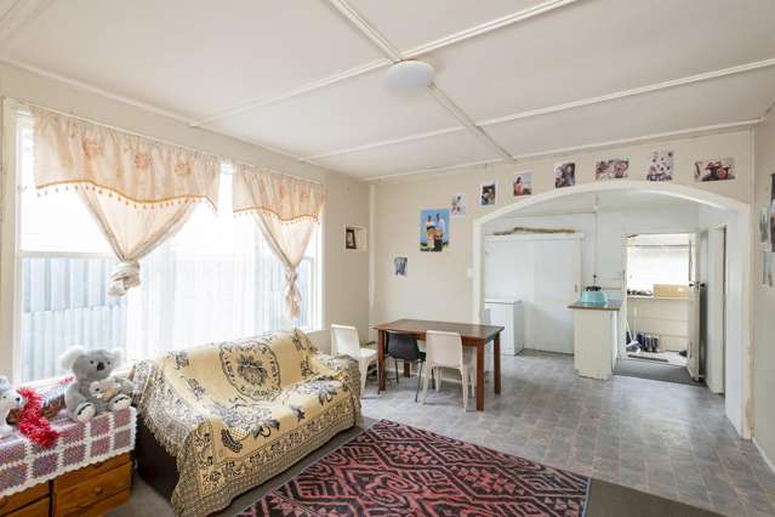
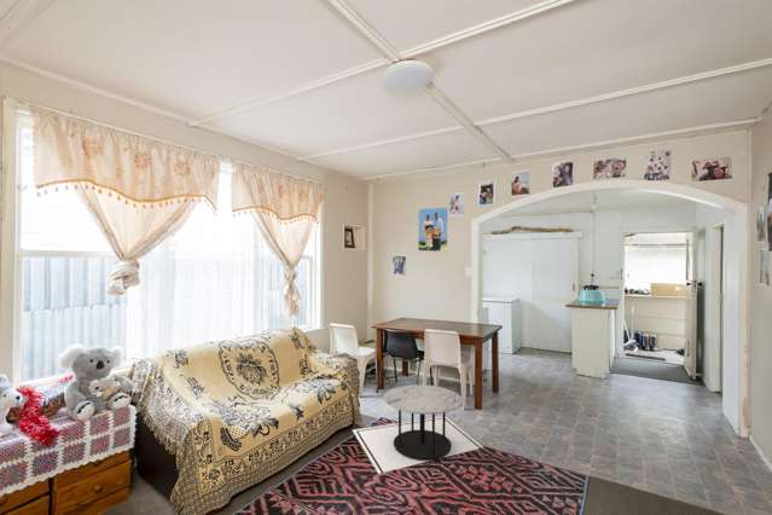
+ coffee table [352,383,484,475]
